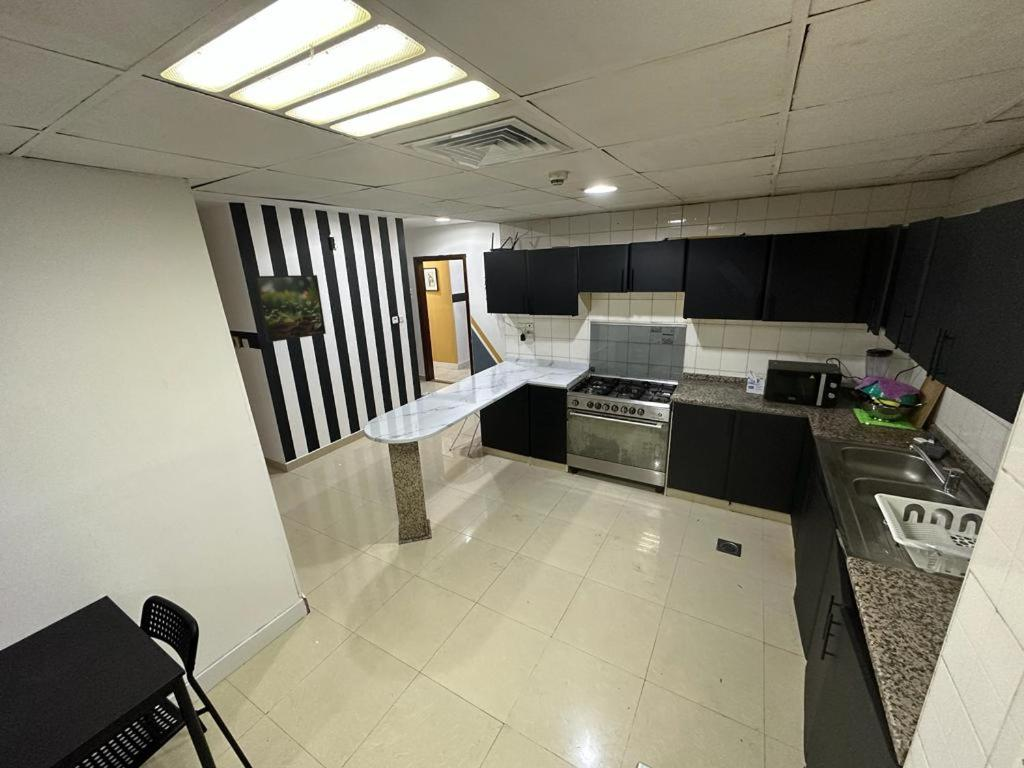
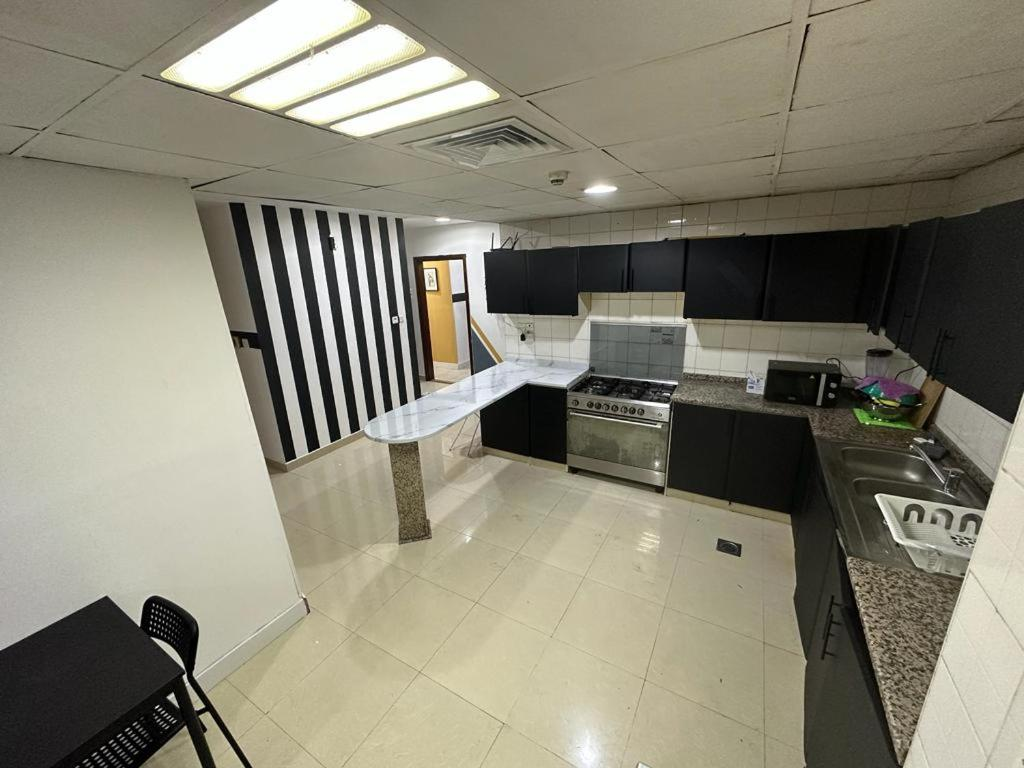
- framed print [254,274,327,343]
